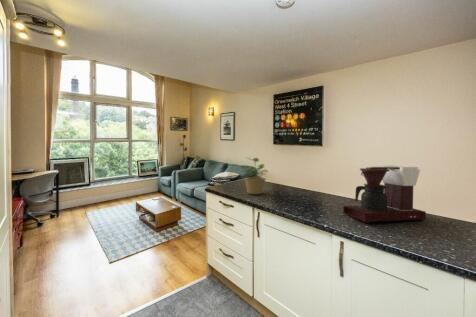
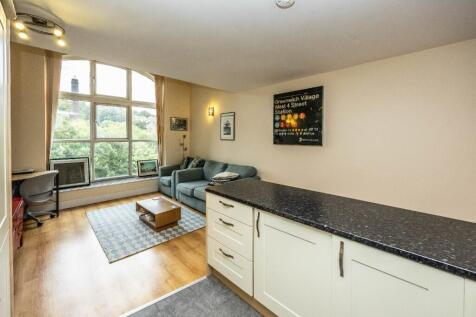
- coffee maker [342,165,427,224]
- potted plant [240,156,268,195]
